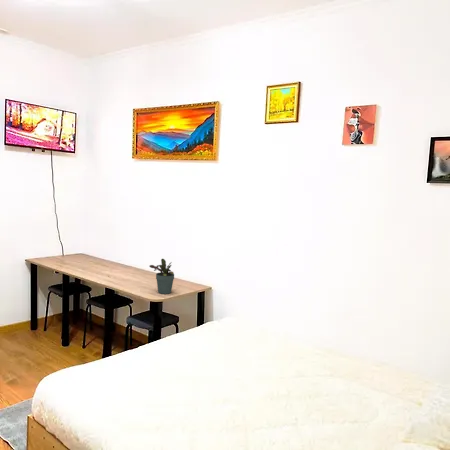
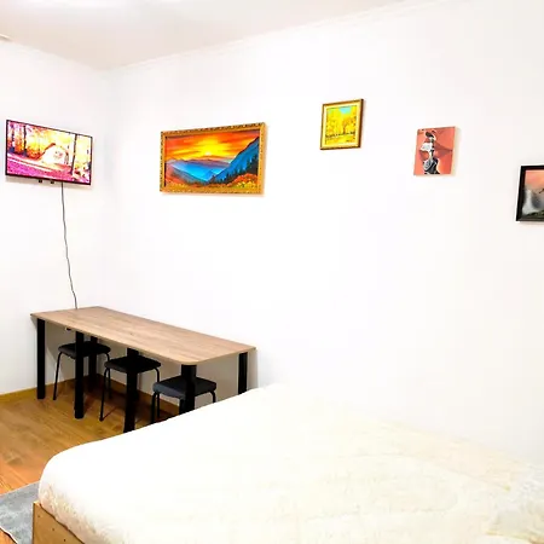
- potted plant [148,258,175,295]
